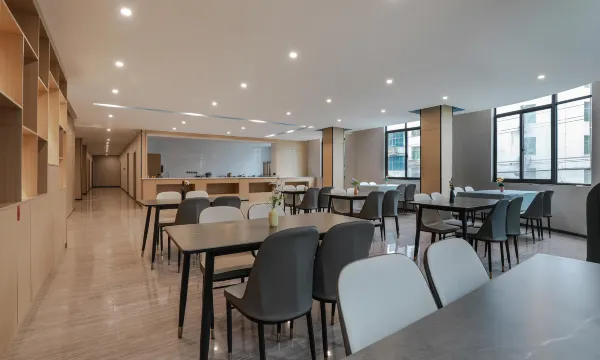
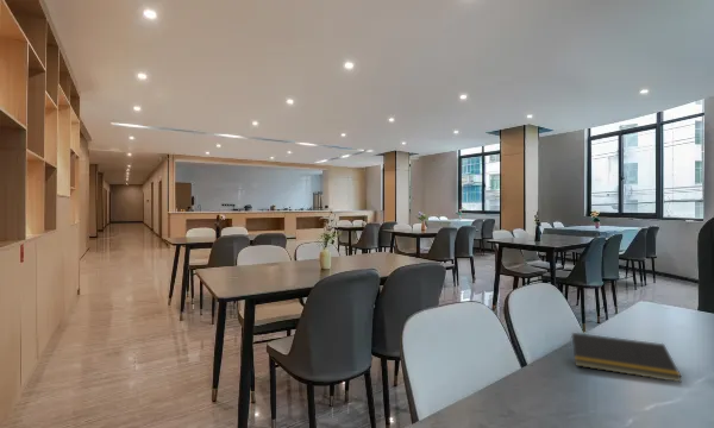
+ notepad [569,332,683,383]
